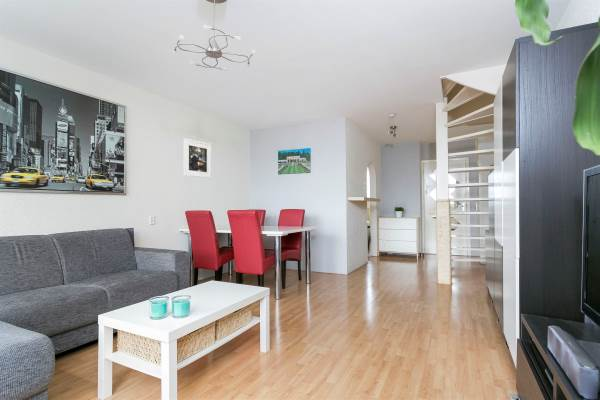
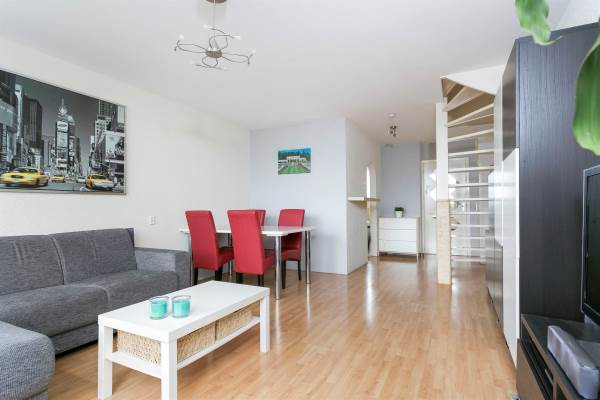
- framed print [182,137,212,179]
